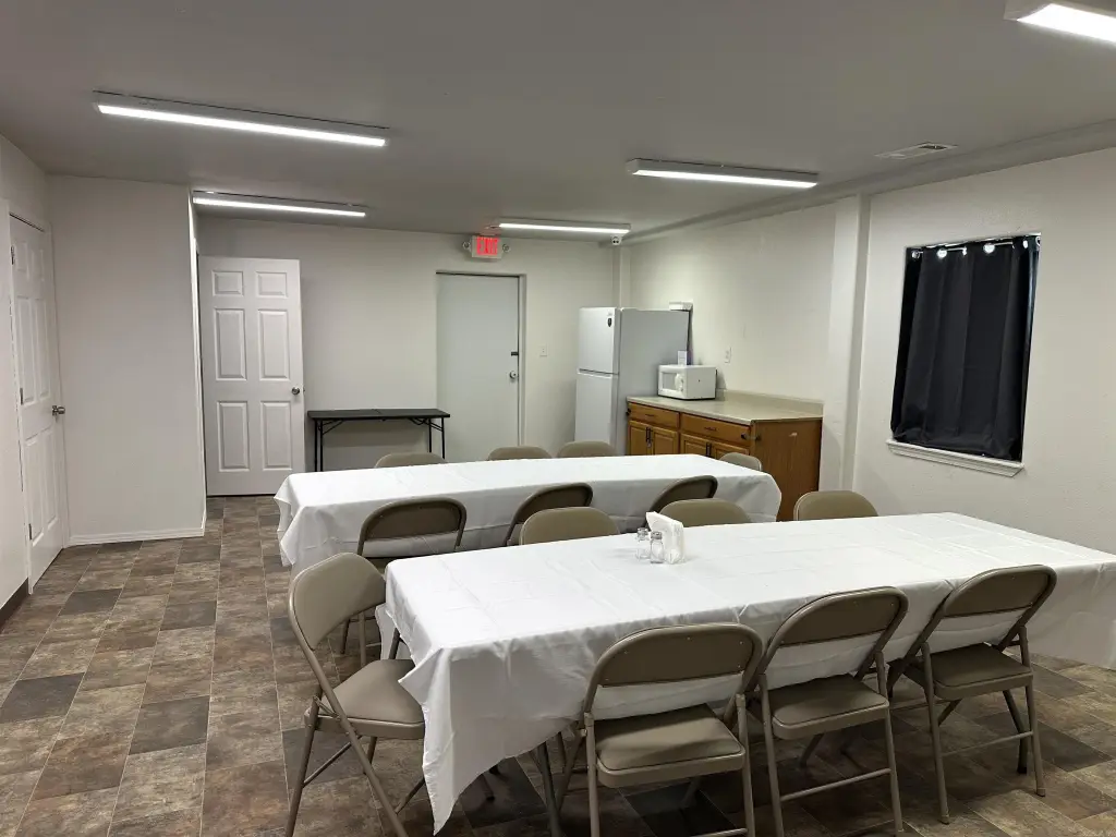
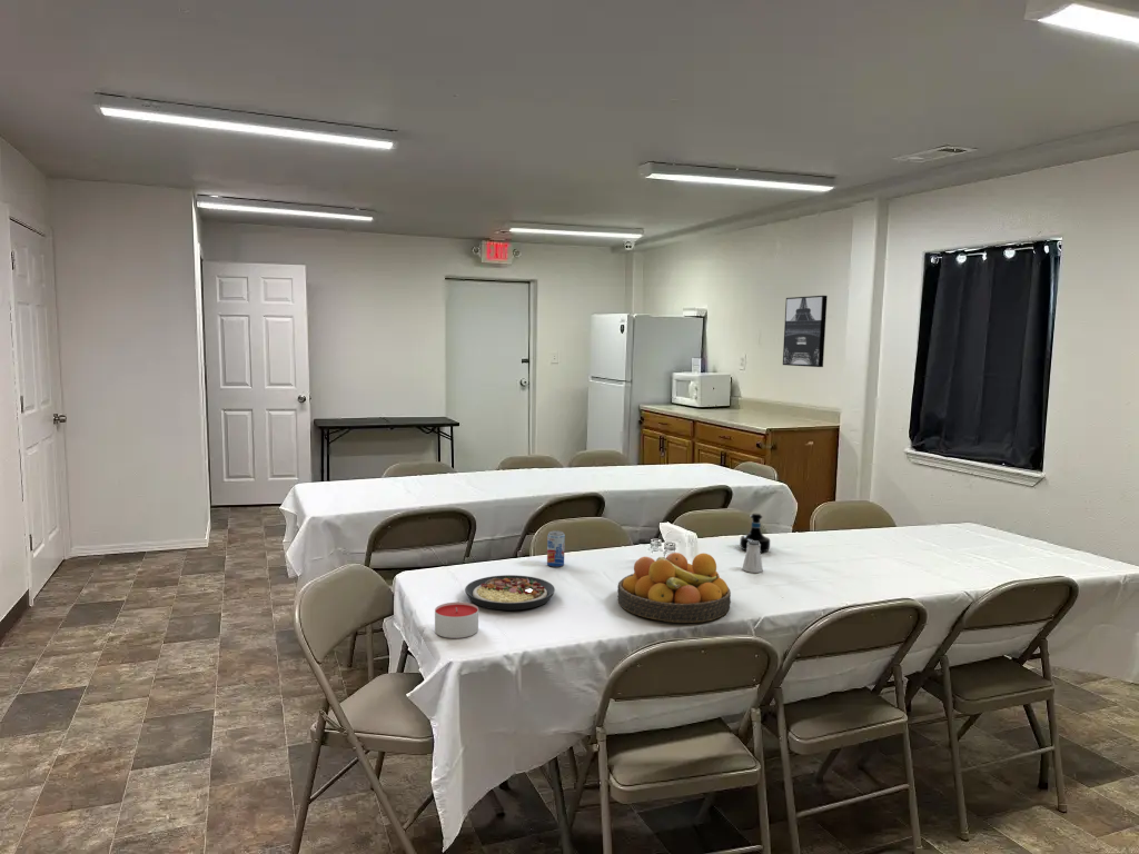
+ fruit bowl [616,552,732,624]
+ tequila bottle [739,513,771,554]
+ wall art [782,295,829,368]
+ candle [434,602,479,639]
+ plate [464,574,556,612]
+ saltshaker [741,540,764,574]
+ beverage can [546,529,566,568]
